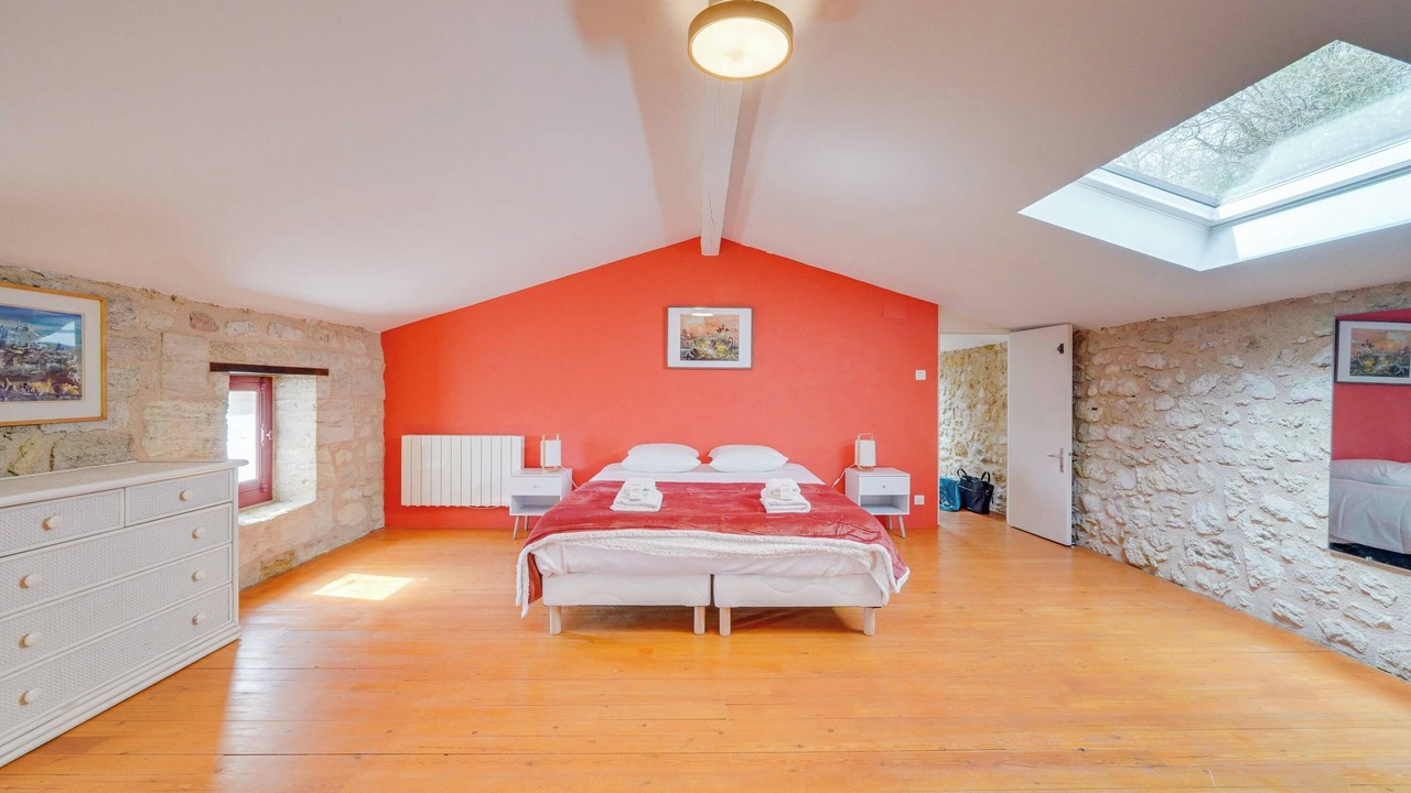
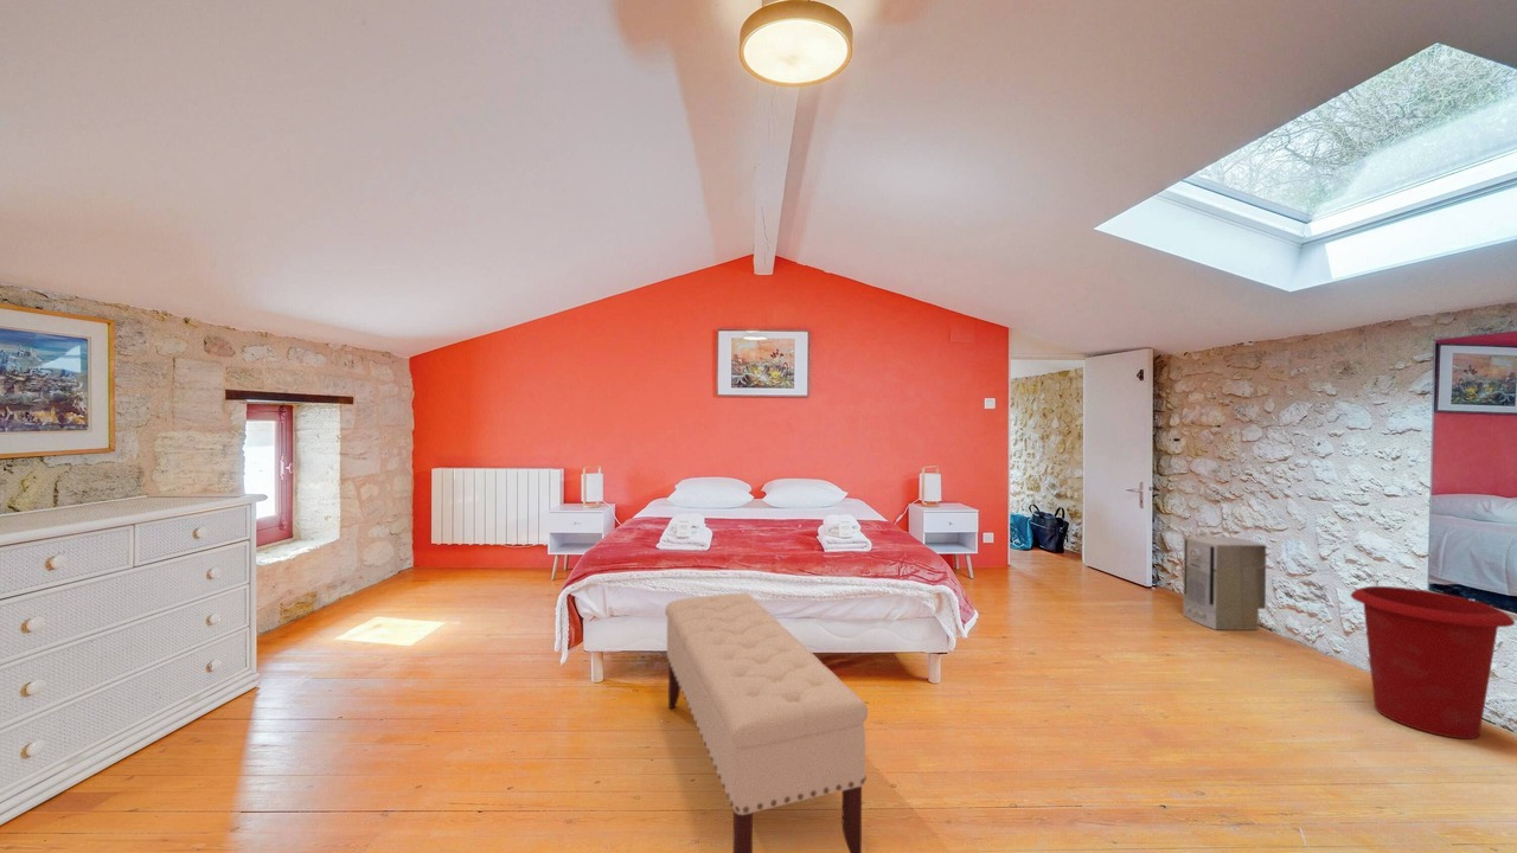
+ waste bin [1350,585,1516,740]
+ bench [664,592,869,853]
+ air purifier [1182,535,1267,631]
